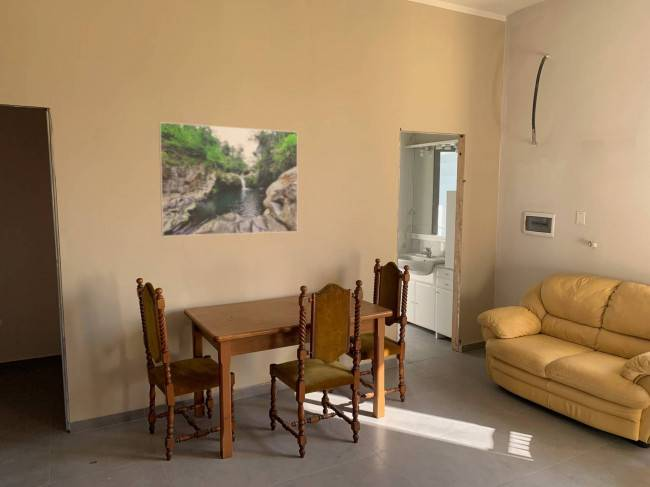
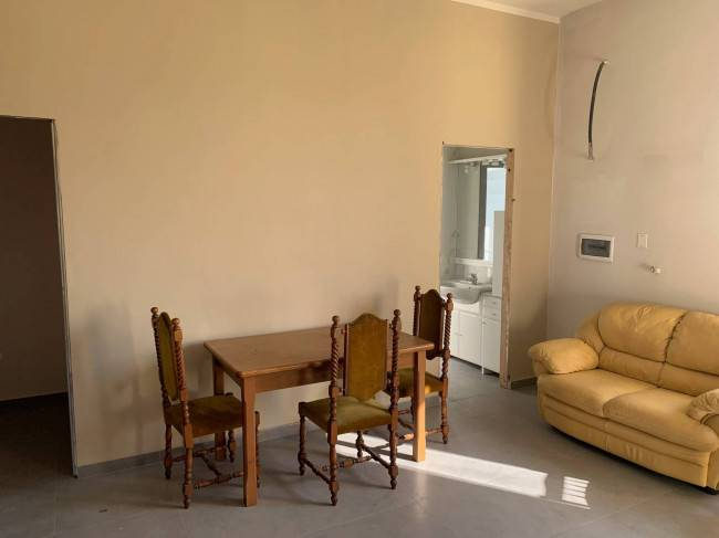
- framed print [158,121,299,237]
